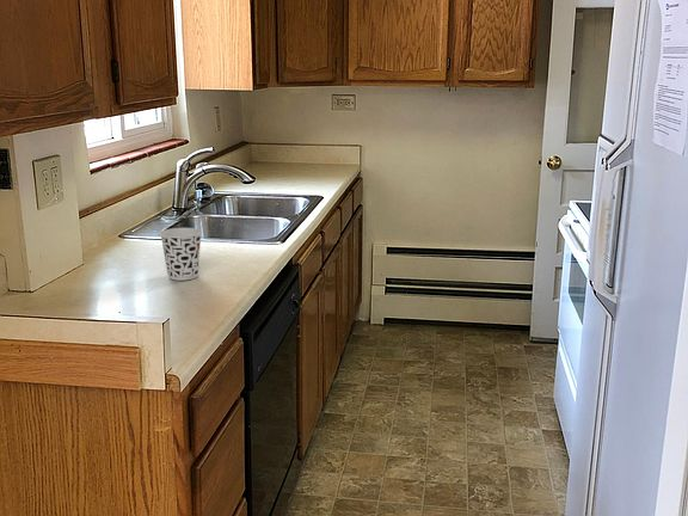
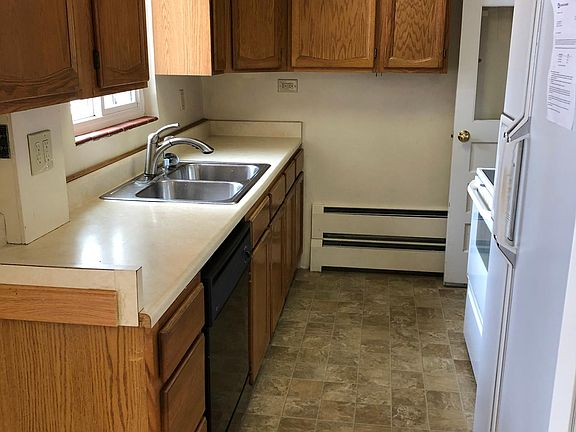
- cup [159,227,203,282]
